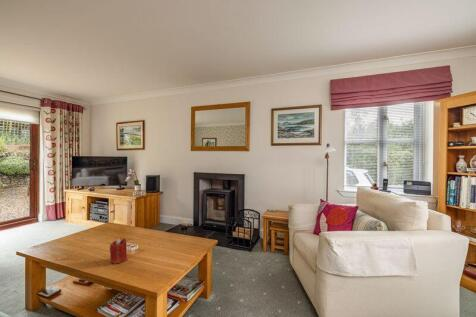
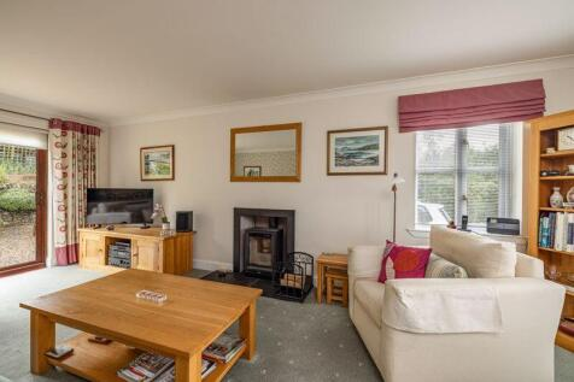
- candle [109,238,128,265]
